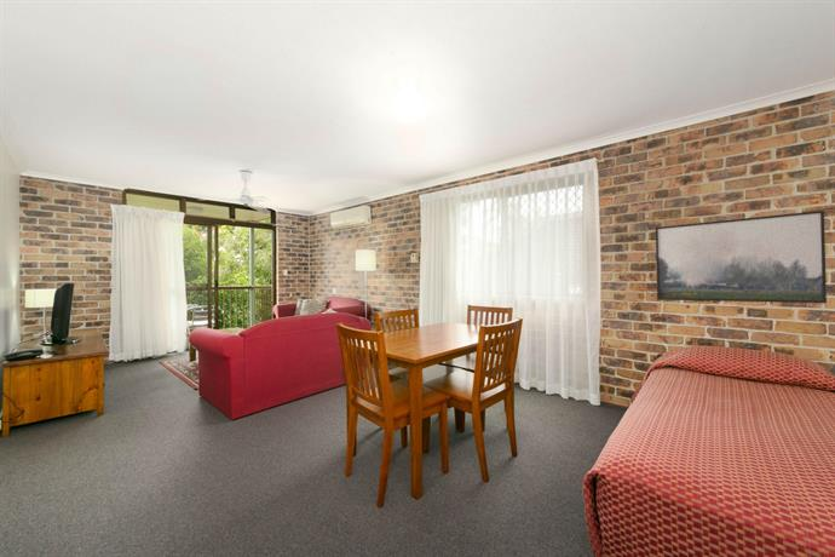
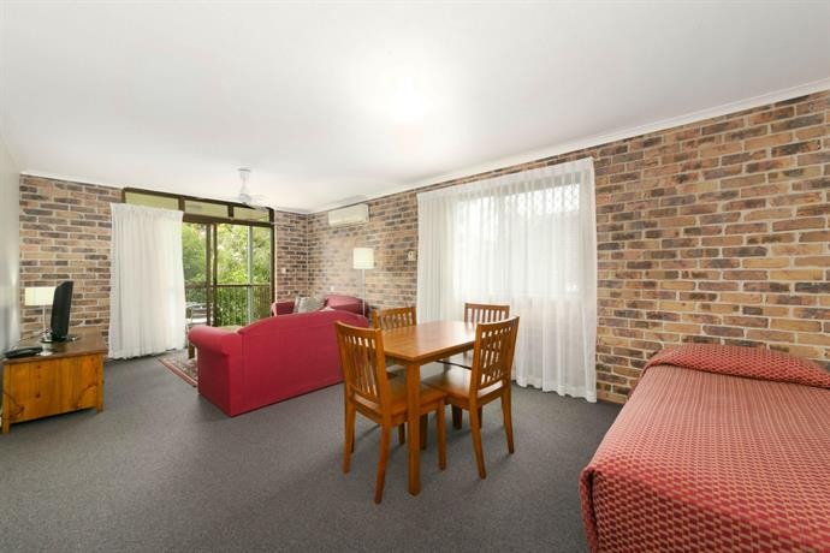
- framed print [655,209,828,304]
